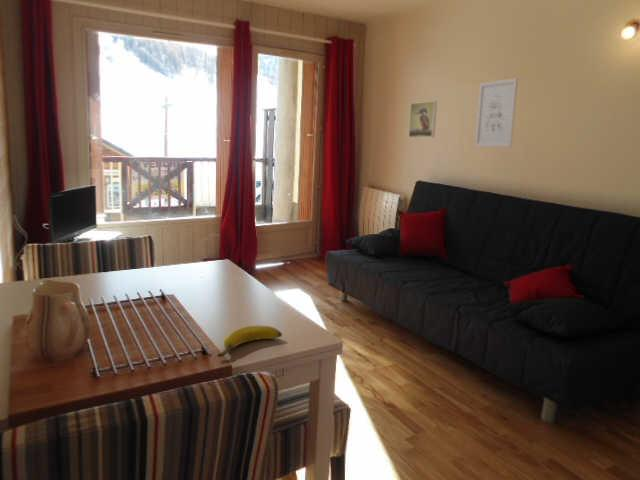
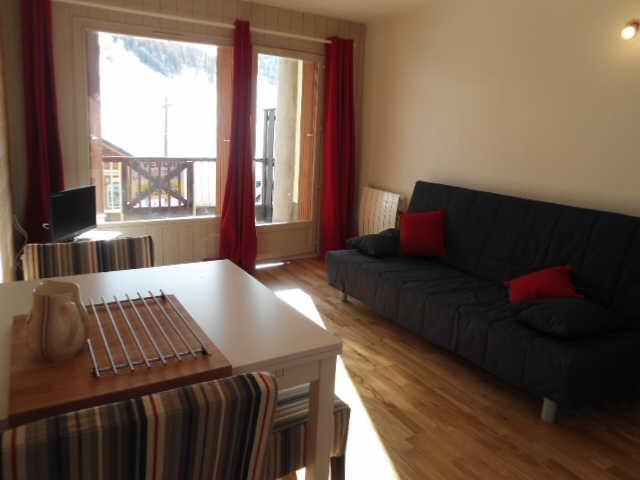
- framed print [408,100,438,139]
- wall art [474,77,519,148]
- banana [216,325,283,358]
